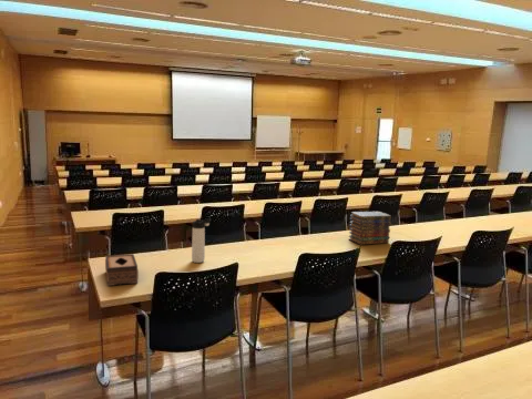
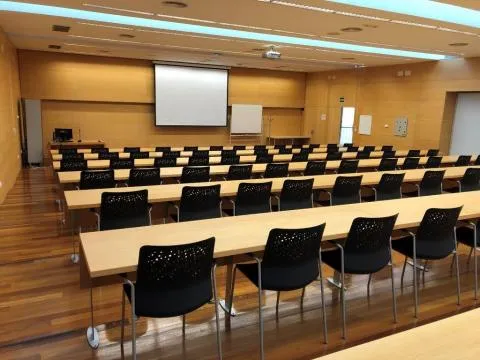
- thermos bottle [191,217,212,264]
- book stack [347,211,392,246]
- tissue box [104,253,140,287]
